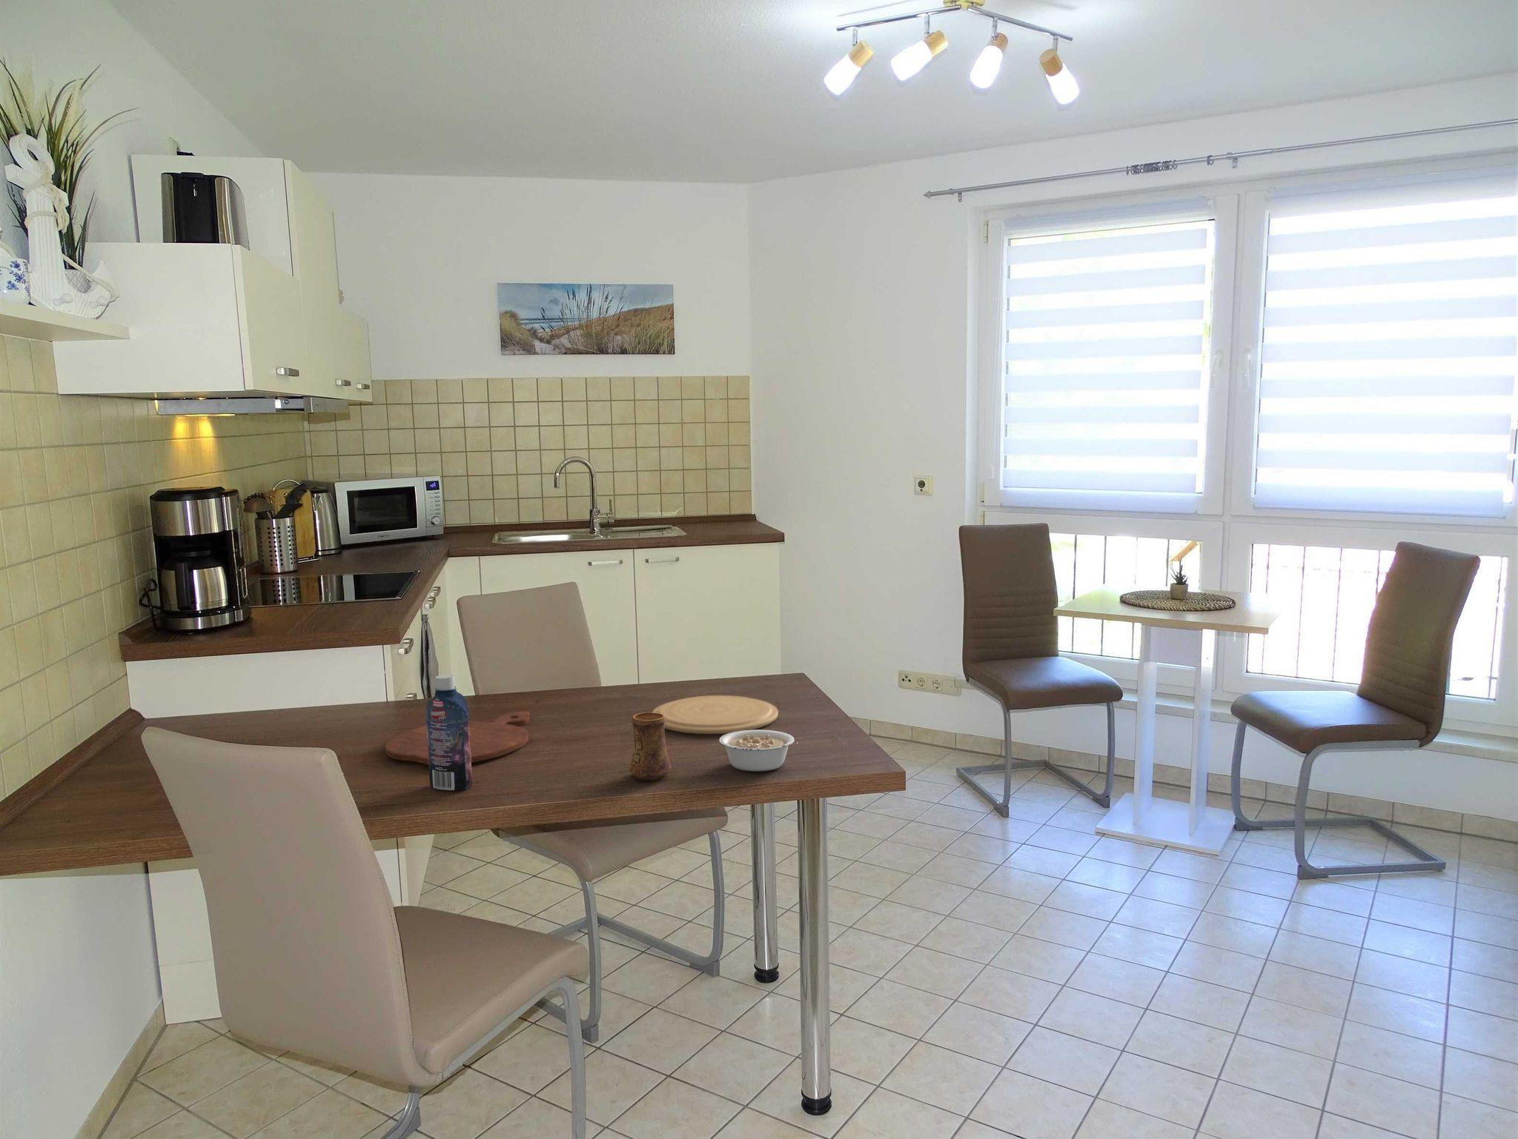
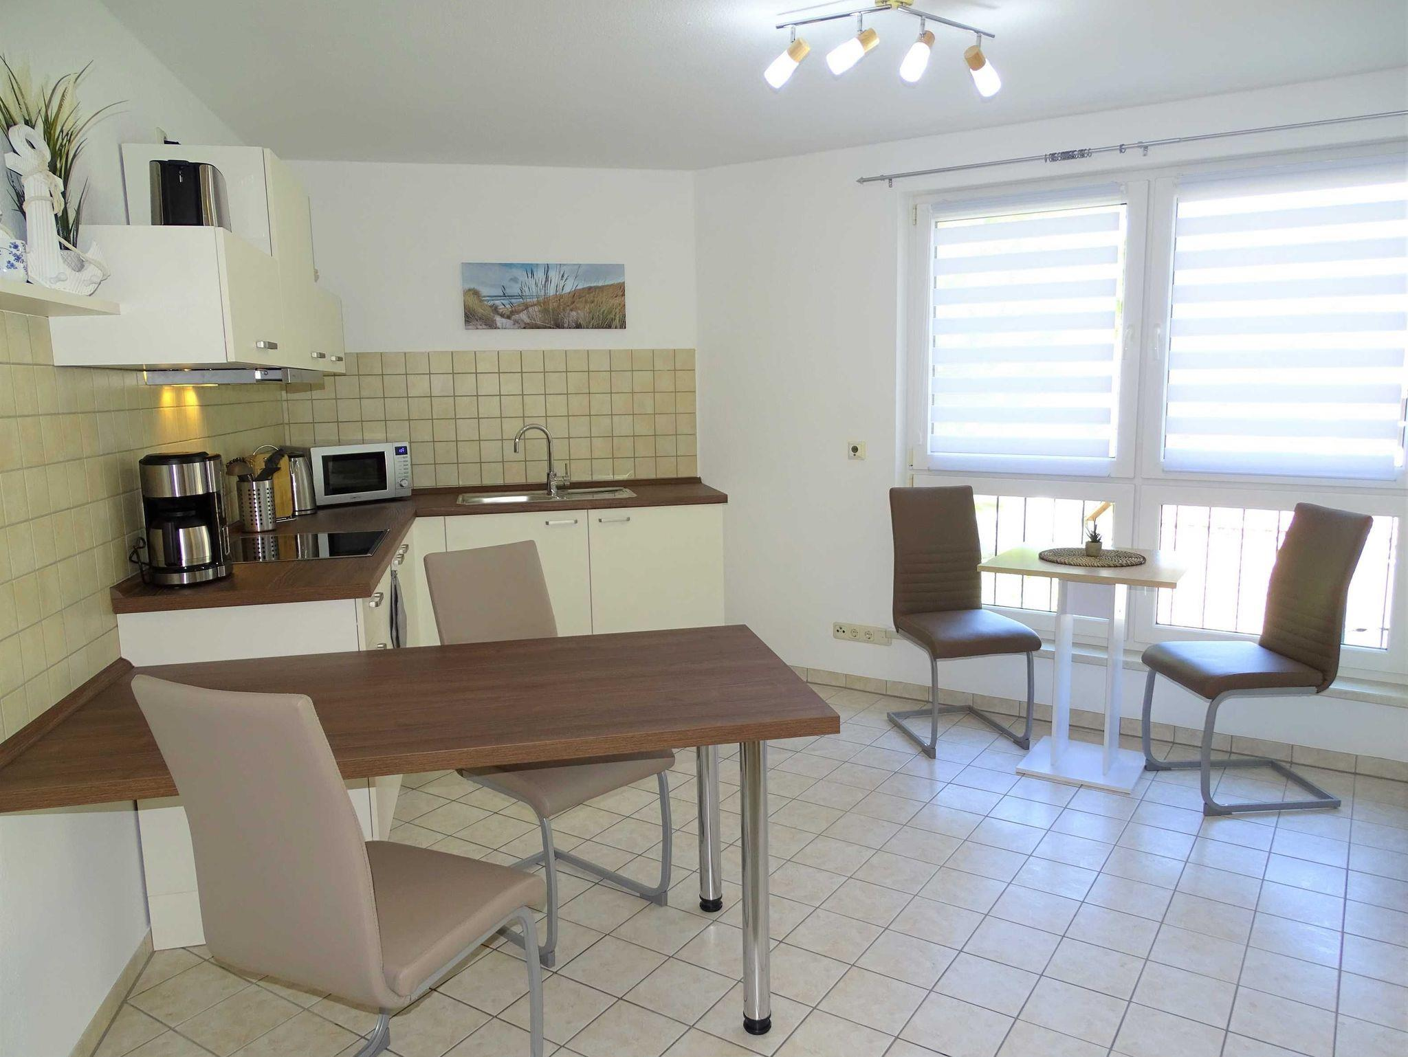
- plate [651,695,779,735]
- cup [629,712,672,780]
- cutting board [384,711,530,765]
- bottle [425,674,473,792]
- legume [718,730,799,773]
